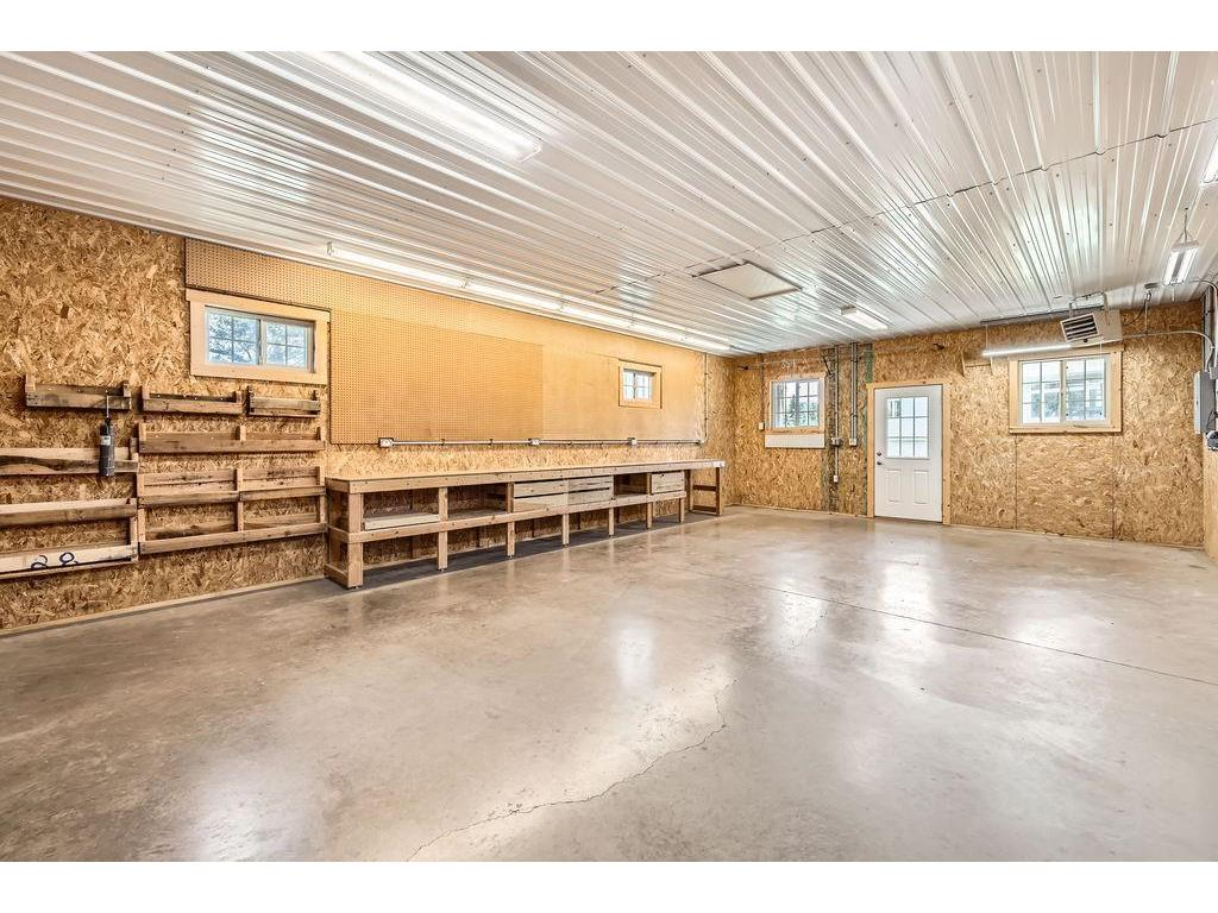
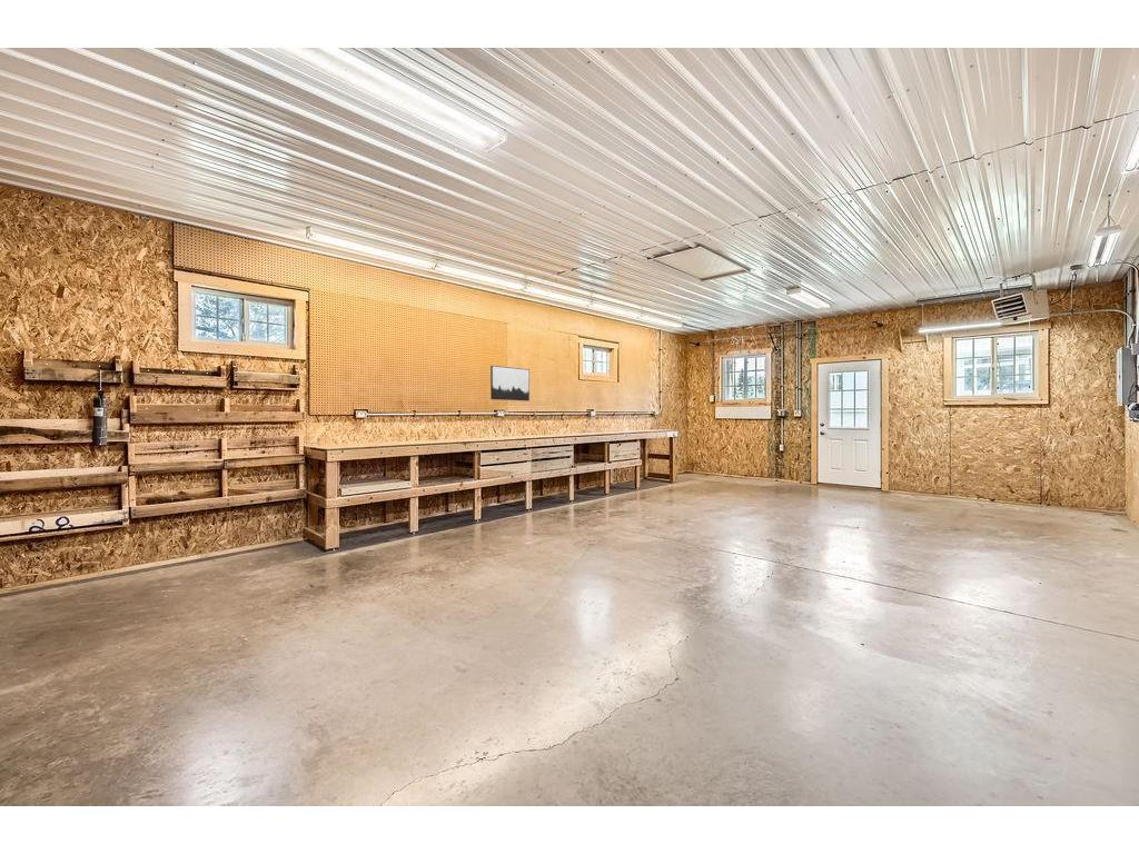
+ wall art [489,365,531,403]
